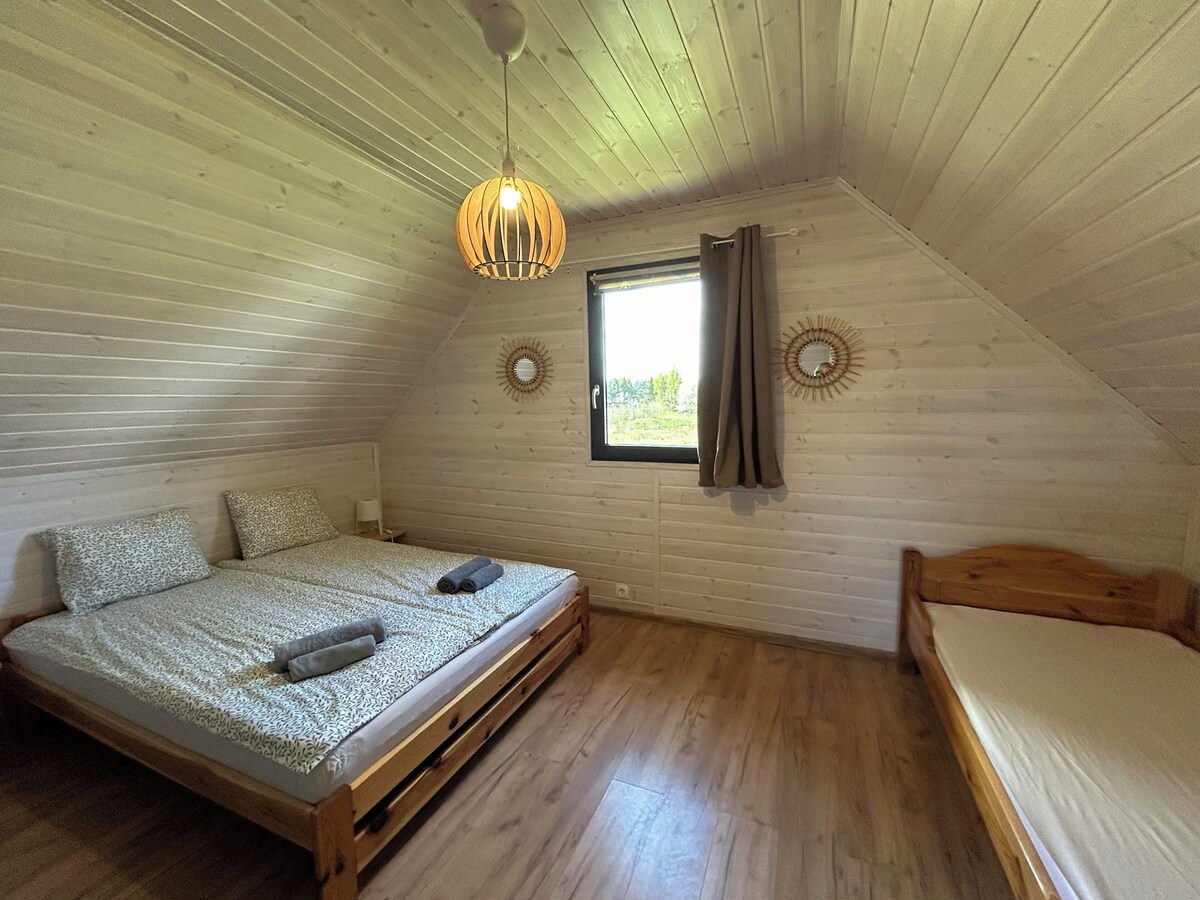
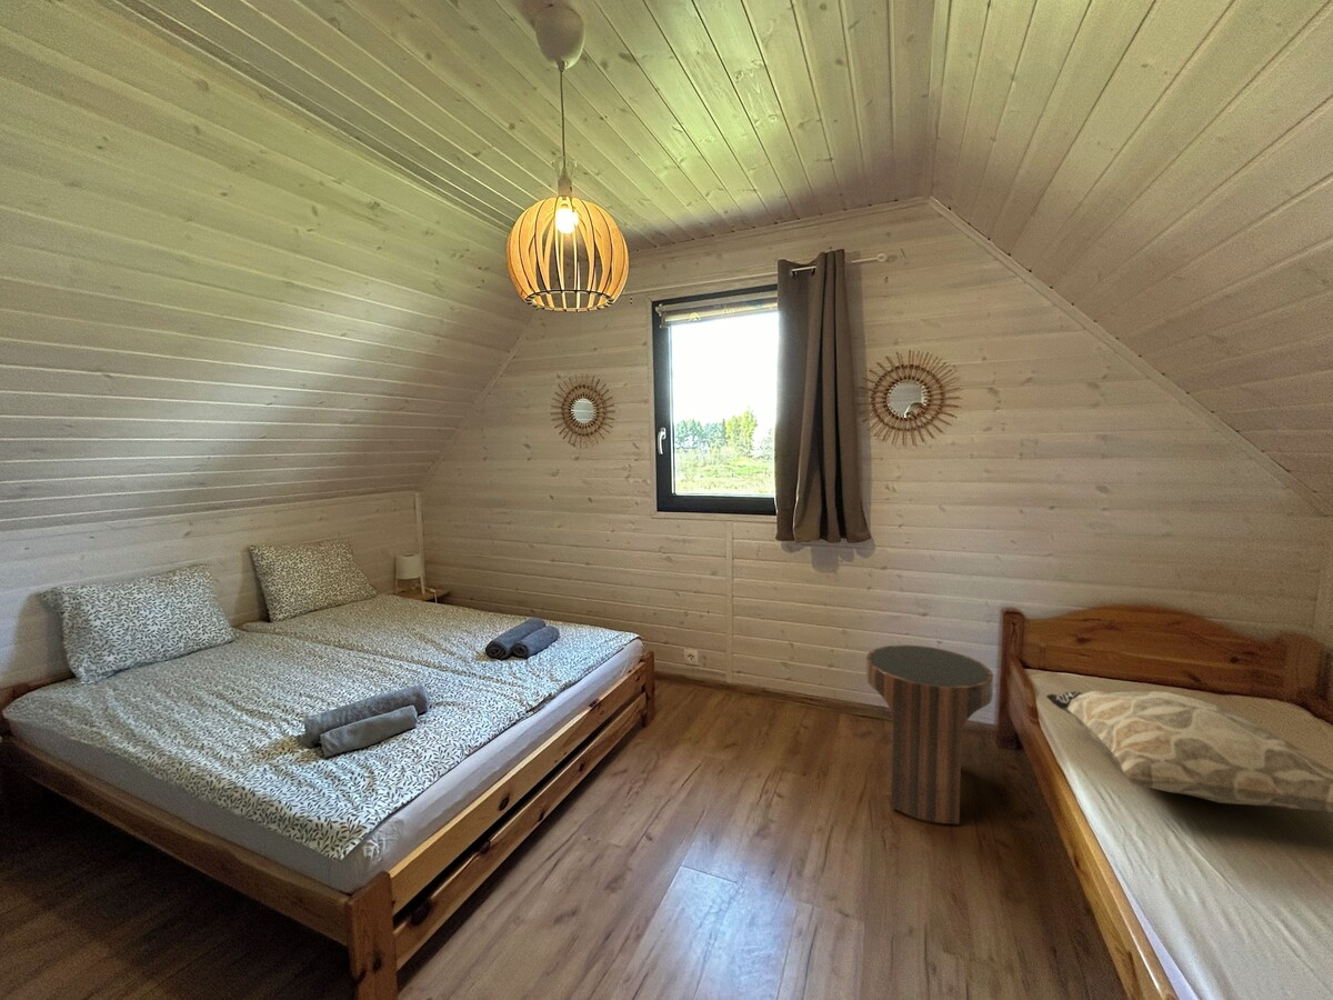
+ decorative pillow [1045,690,1333,813]
+ side table [865,644,994,824]
